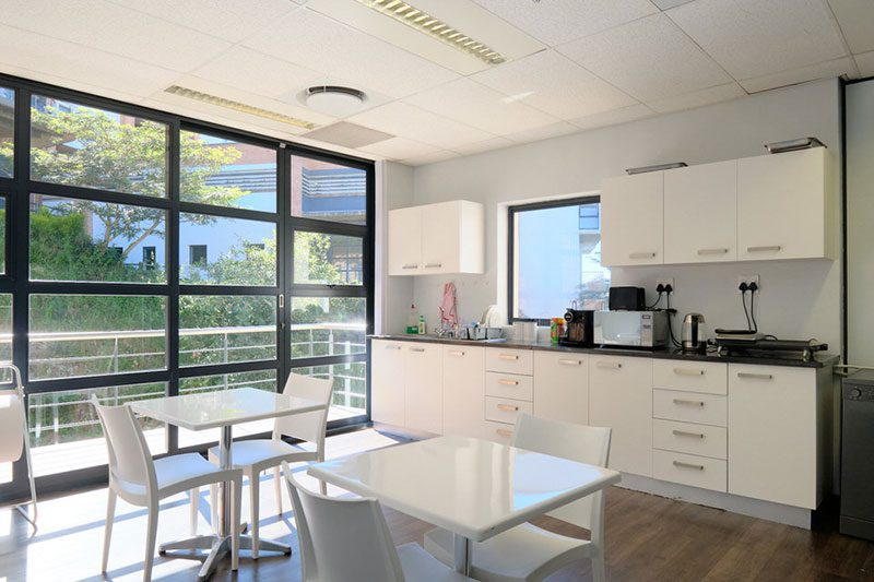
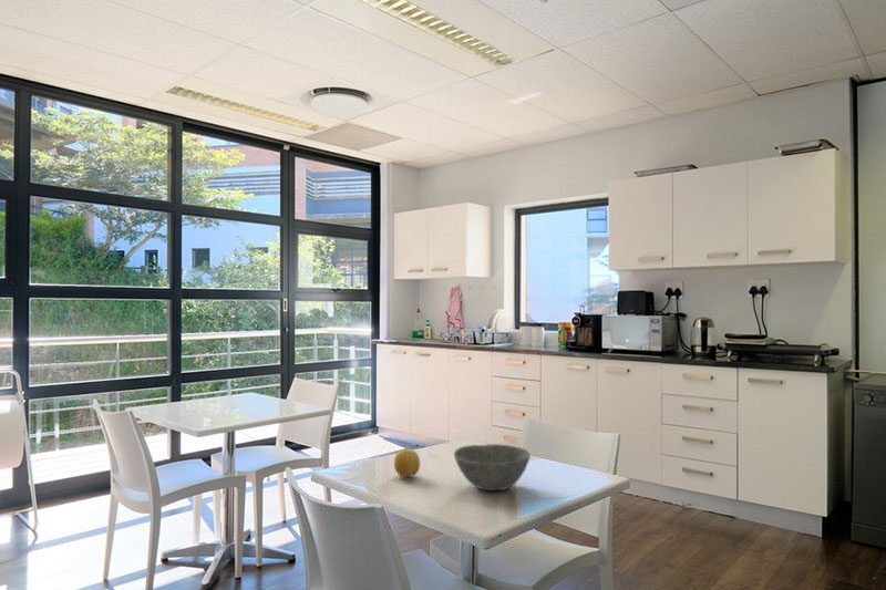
+ fruit [393,448,421,478]
+ bowl [453,443,532,491]
